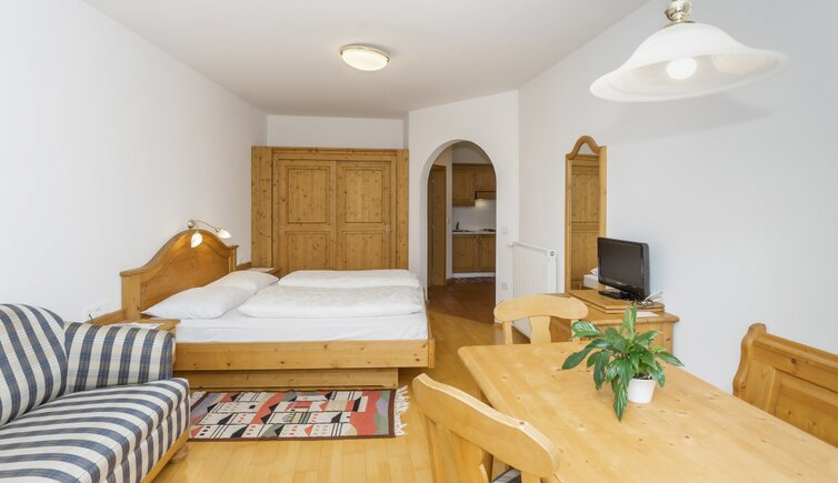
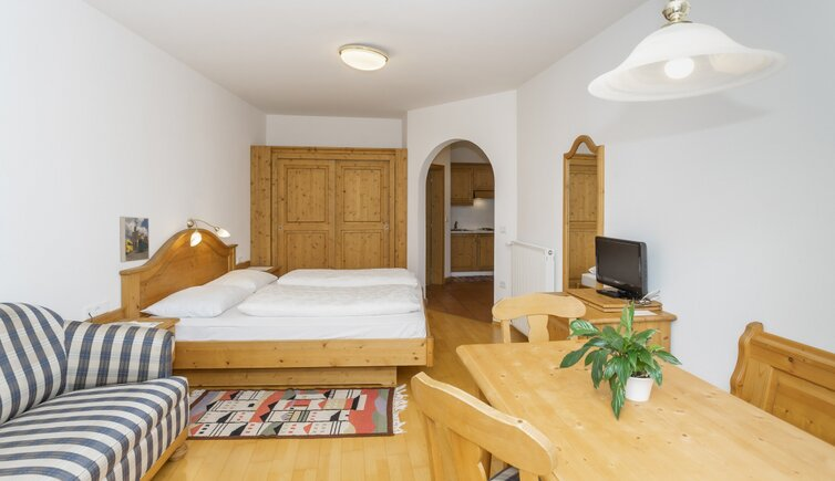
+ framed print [118,216,151,263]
